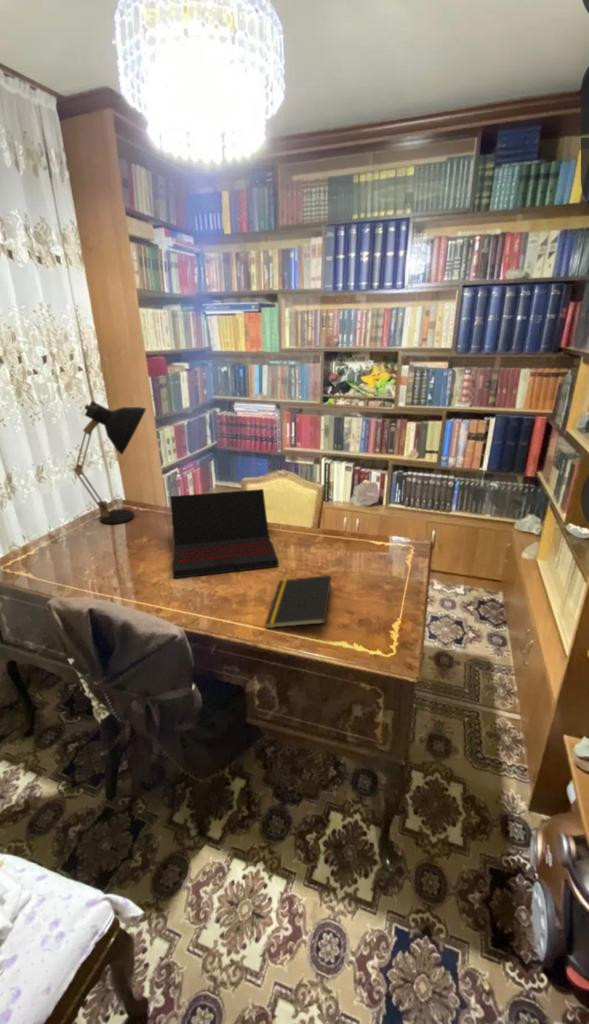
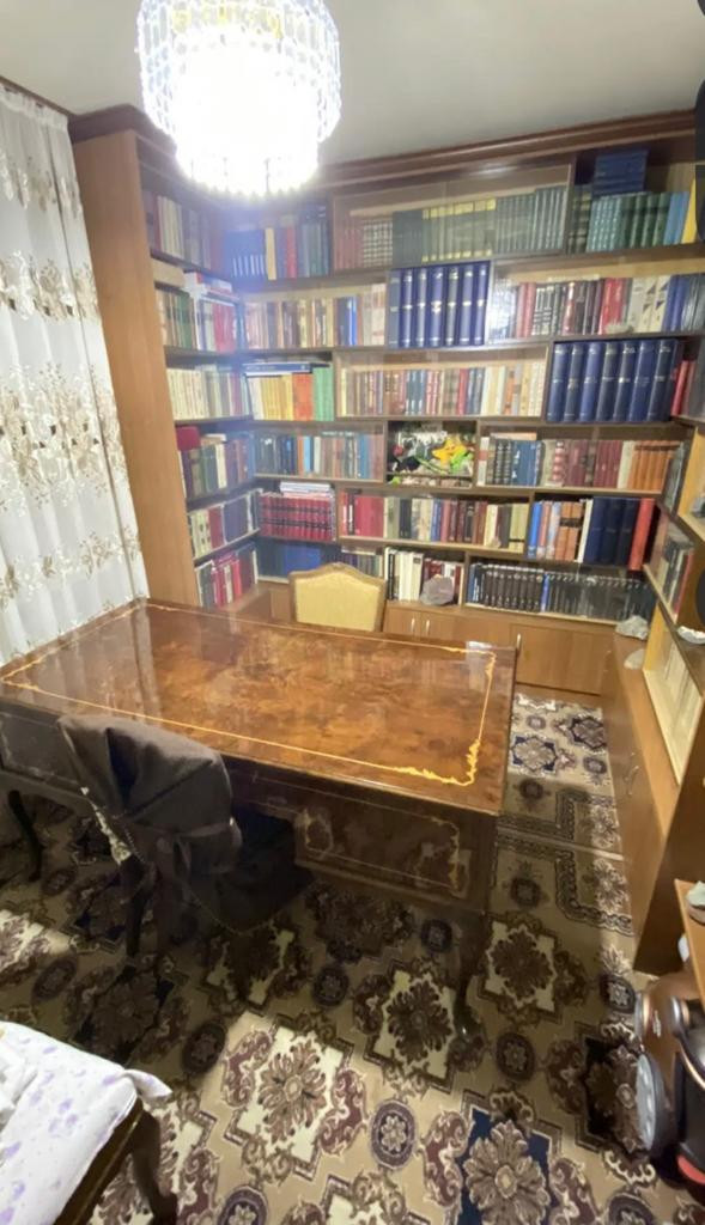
- notepad [264,574,332,629]
- desk lamp [72,400,147,525]
- laptop [169,488,279,579]
